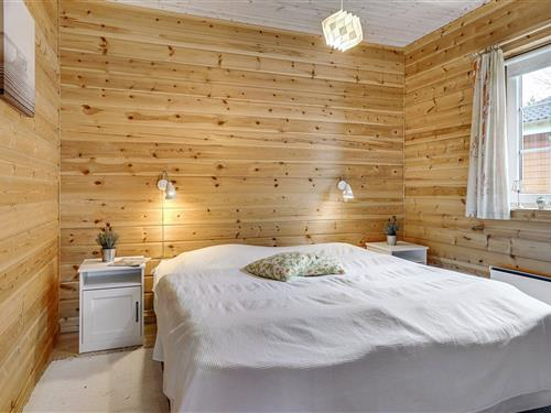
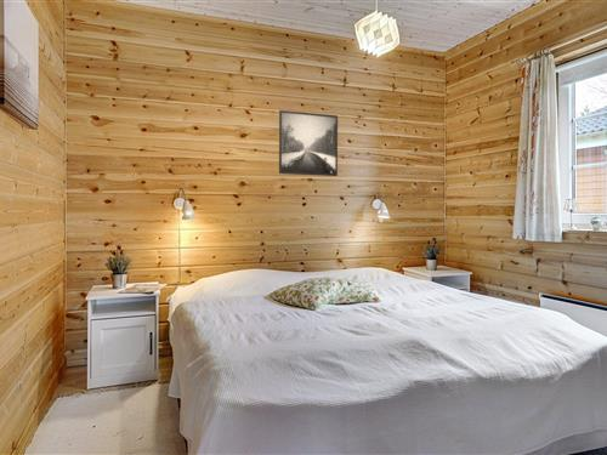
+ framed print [278,109,339,177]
